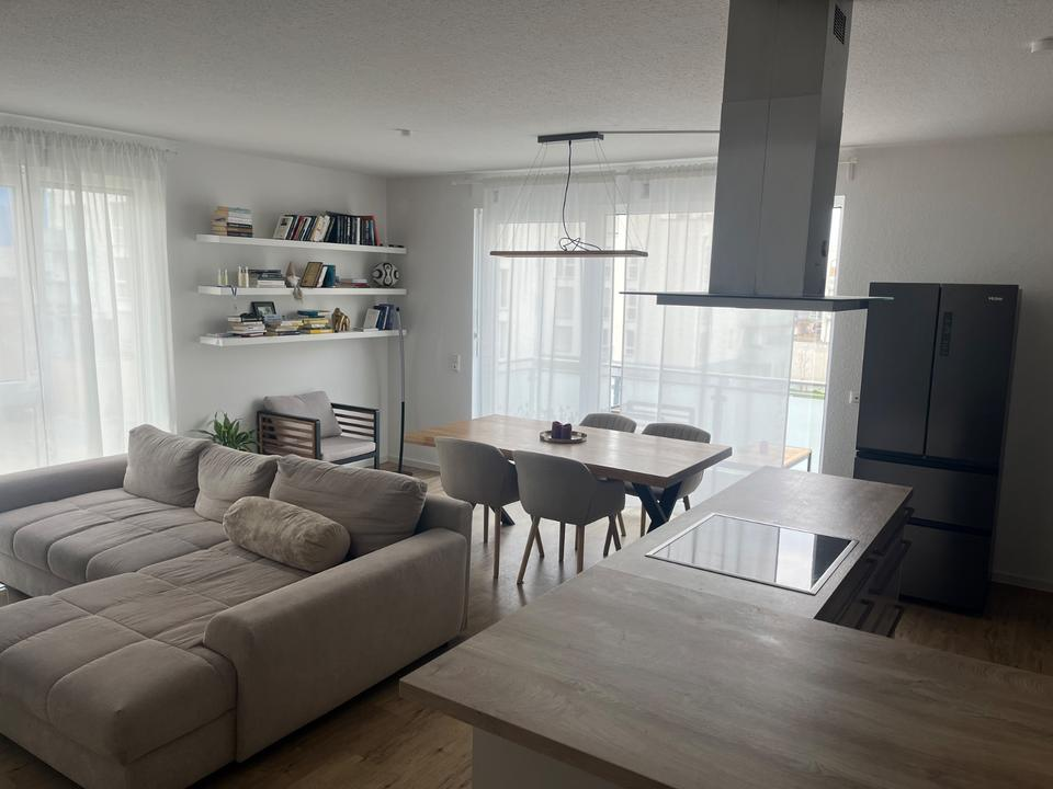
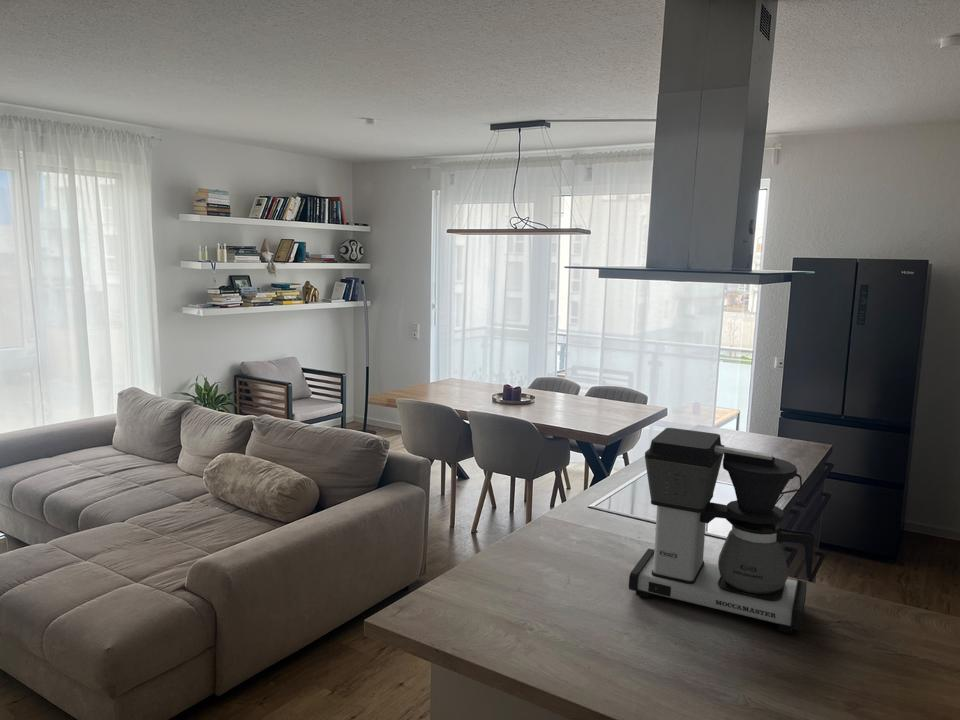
+ coffee maker [628,427,815,634]
